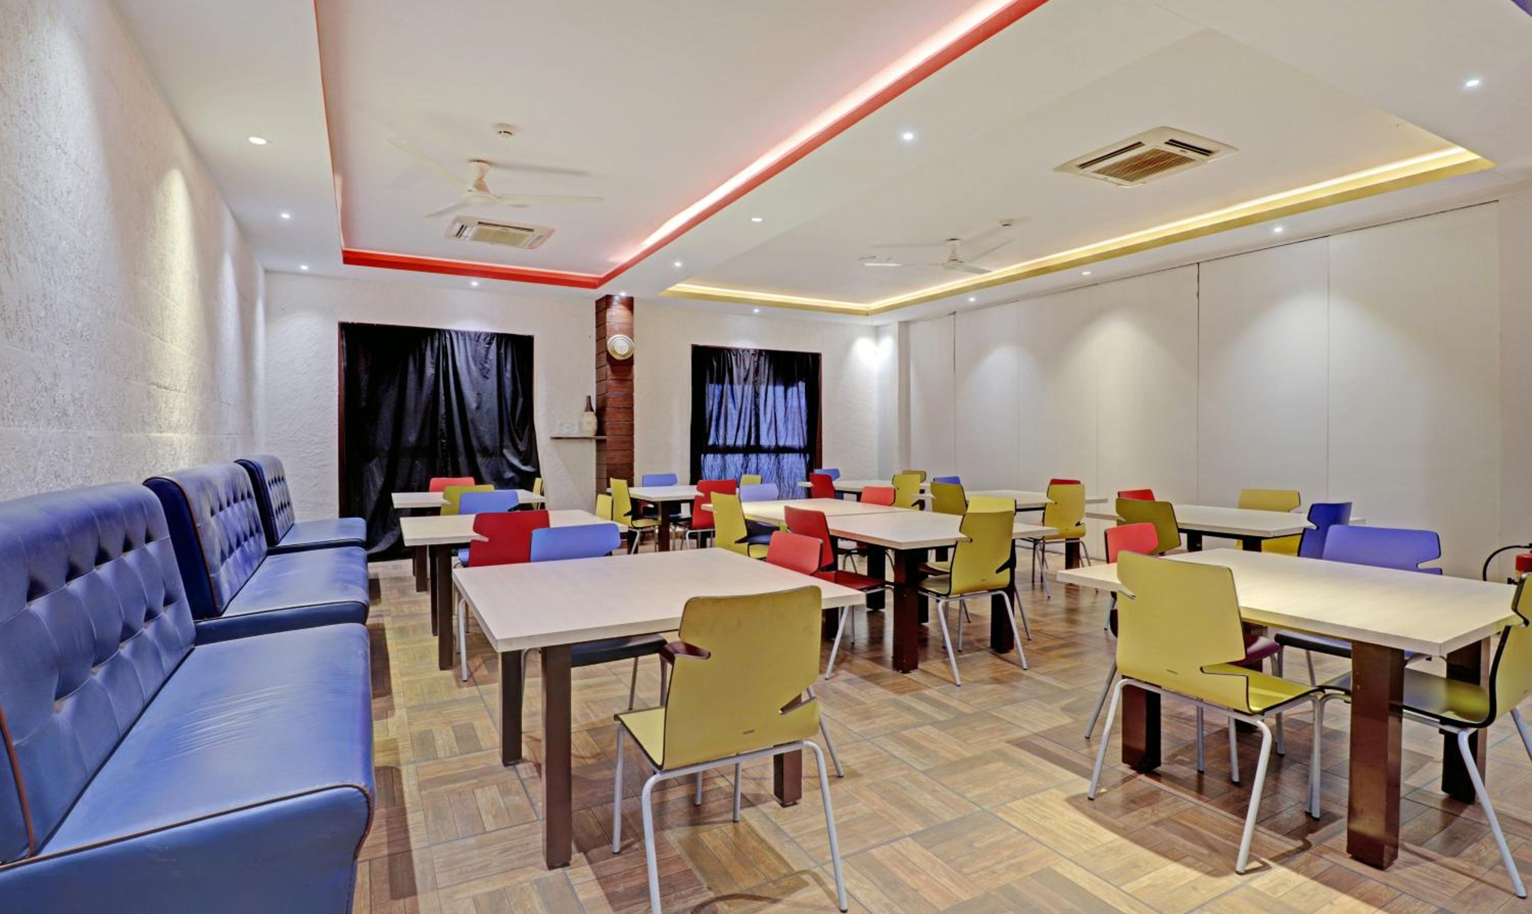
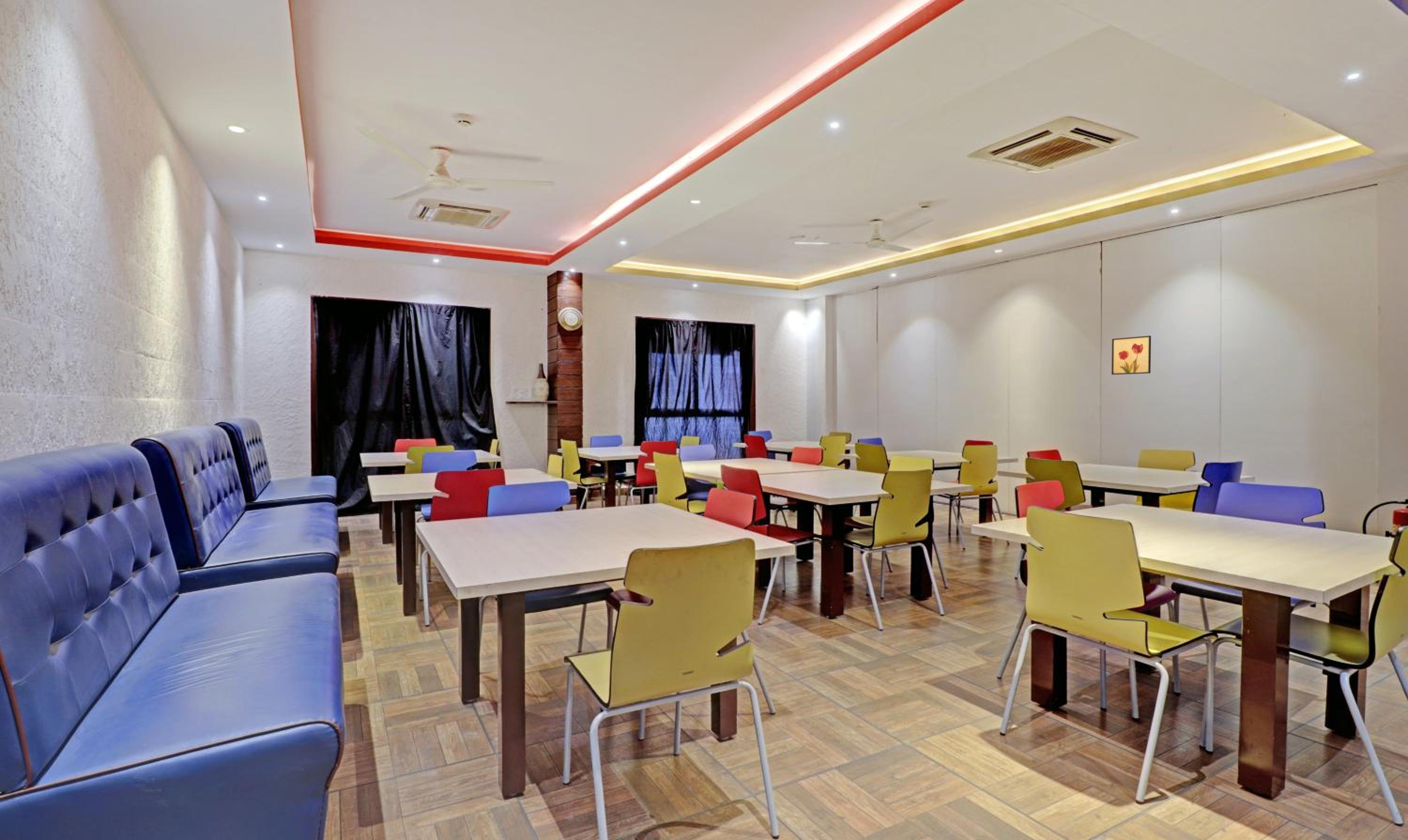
+ wall art [1111,335,1151,375]
